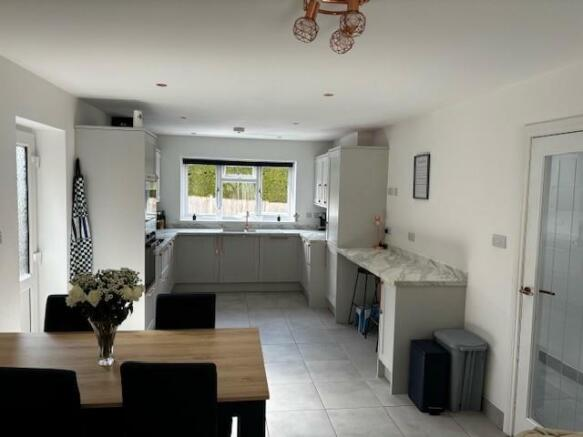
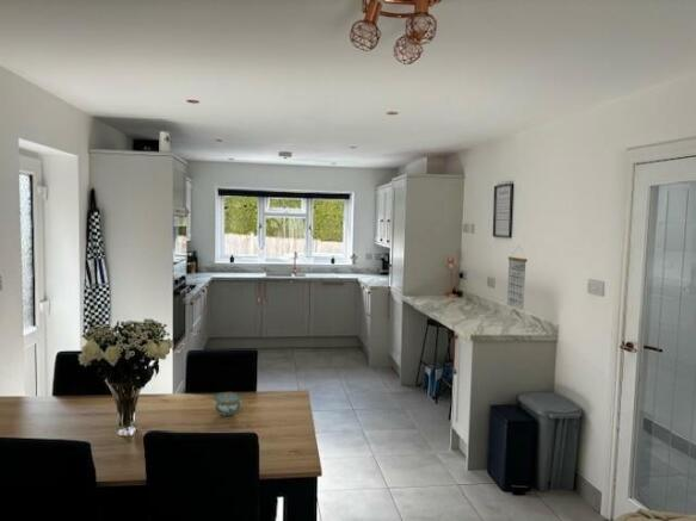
+ calendar [506,246,528,311]
+ bowl [211,391,244,417]
